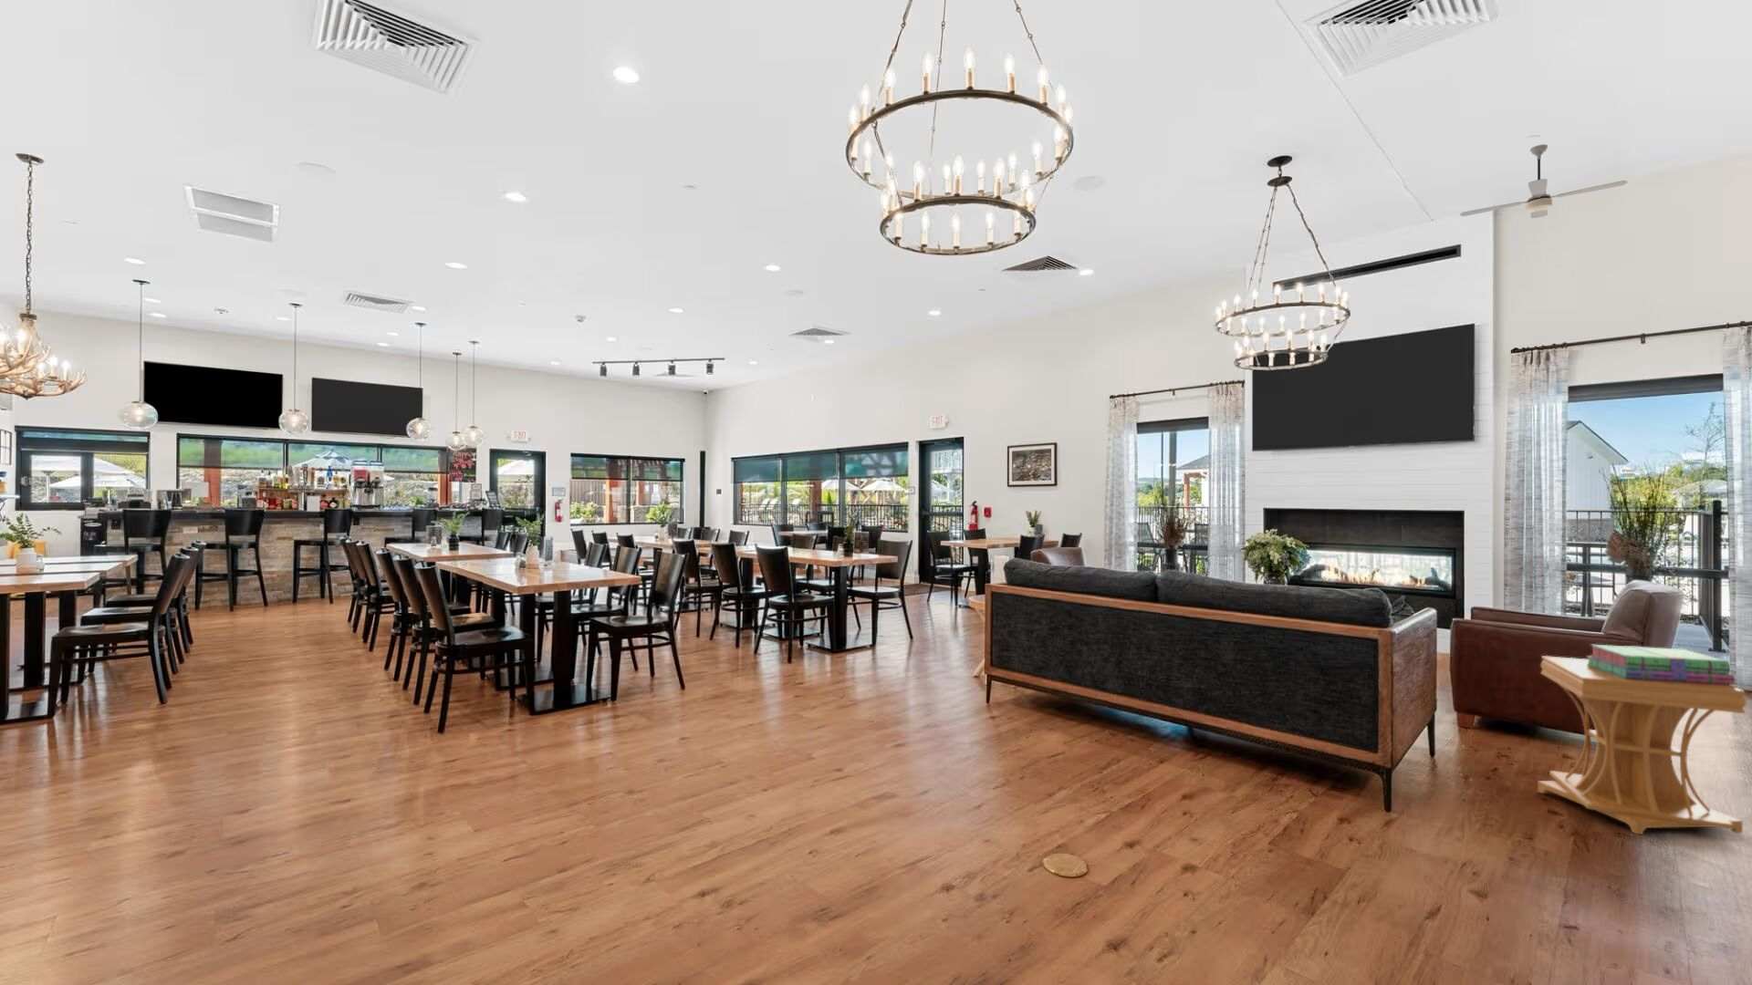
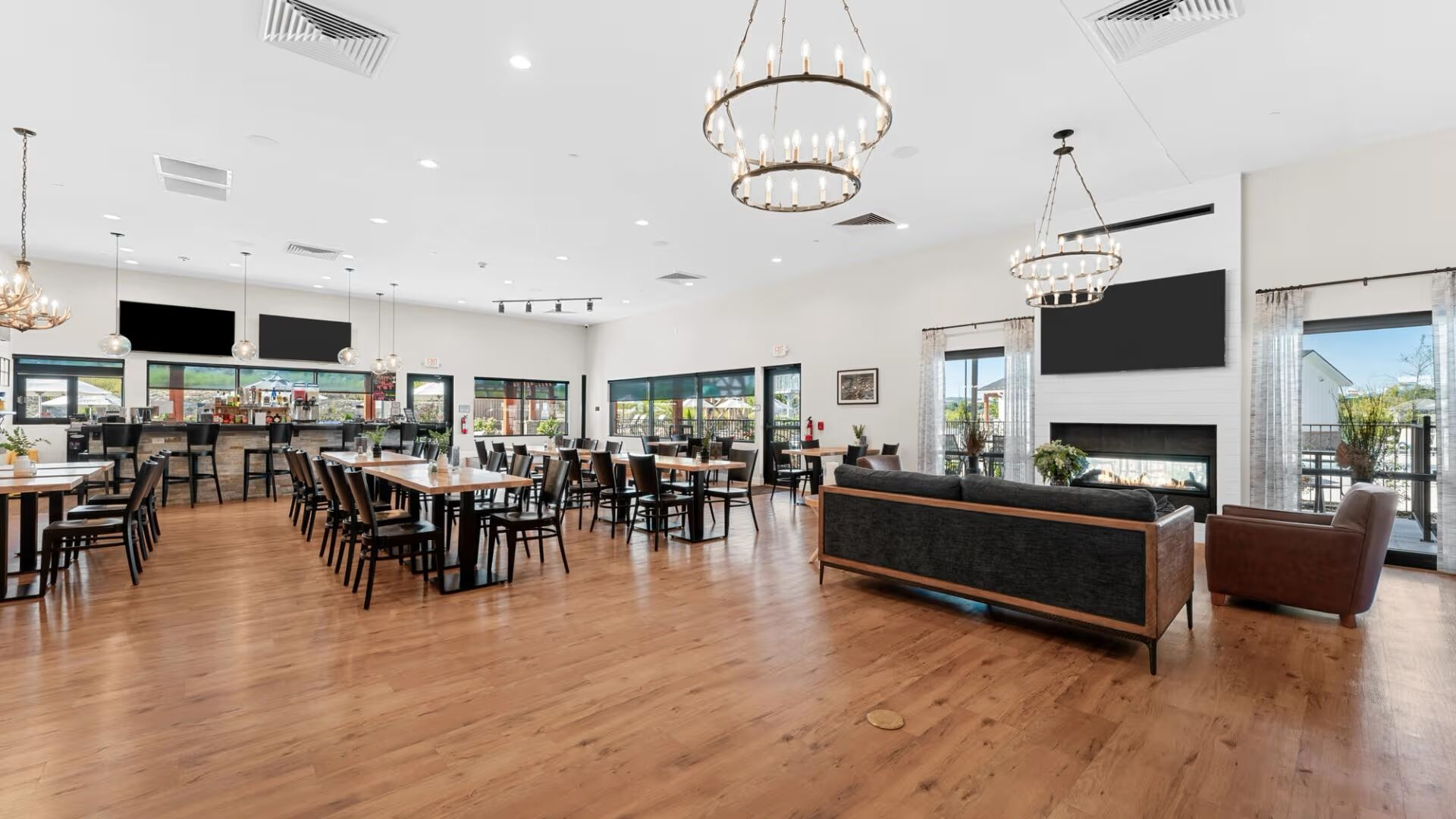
- side table [1537,654,1747,836]
- stack of books [1585,643,1736,686]
- ceiling fan [1460,143,1629,219]
